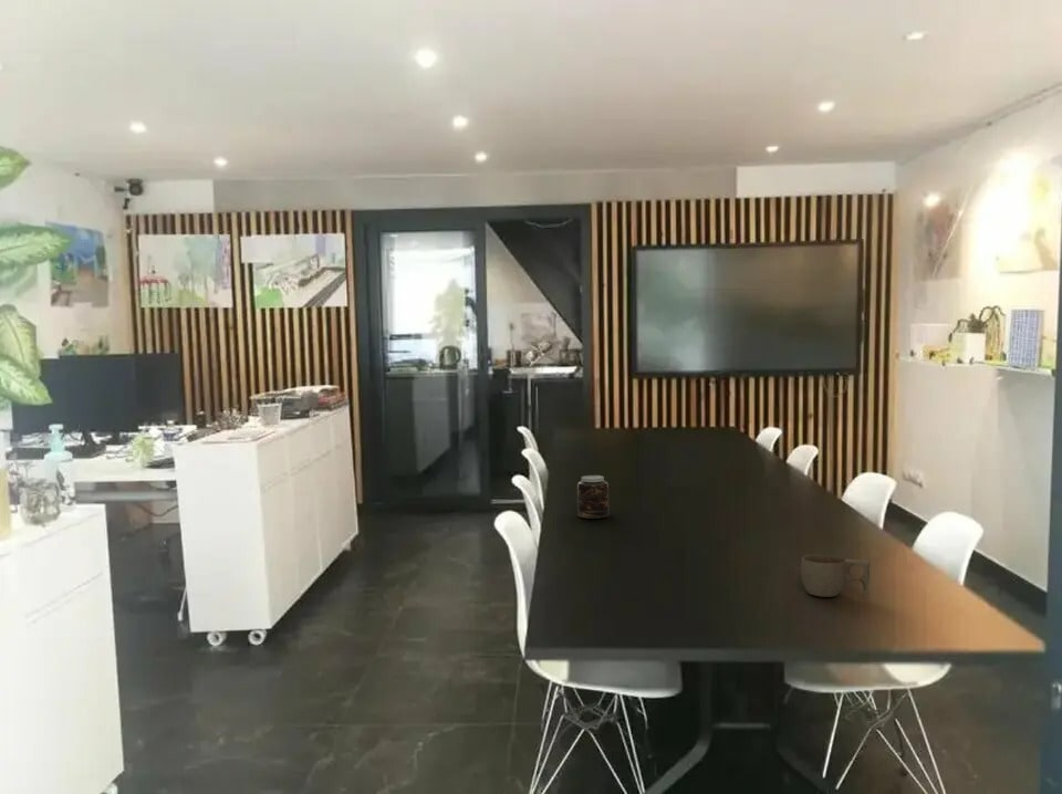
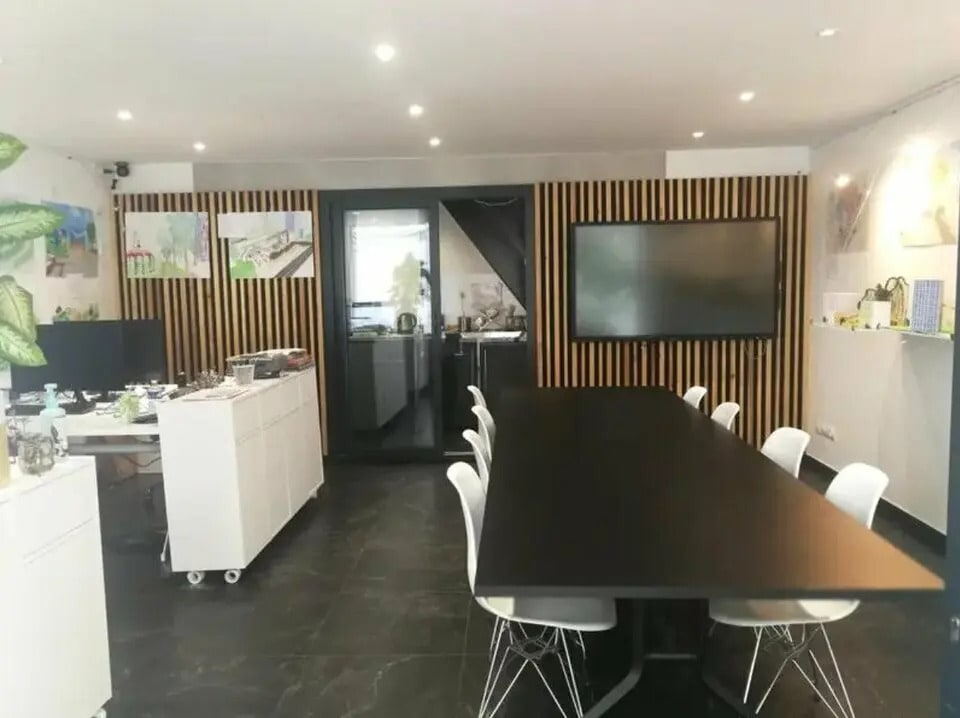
- cup [800,554,871,598]
- jar [576,474,611,520]
